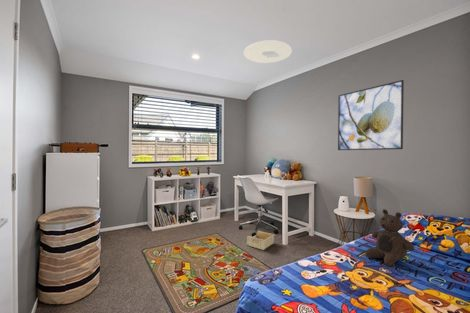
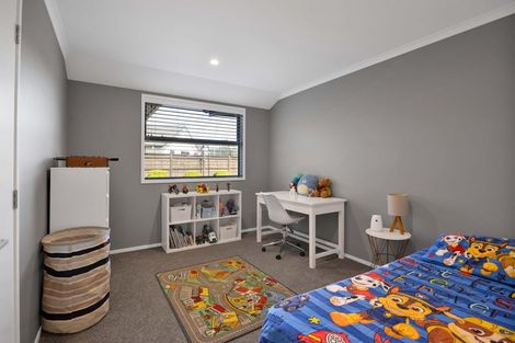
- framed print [337,79,405,151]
- teddy bear [364,208,415,267]
- ceiling light [243,39,293,64]
- storage bin [246,230,276,251]
